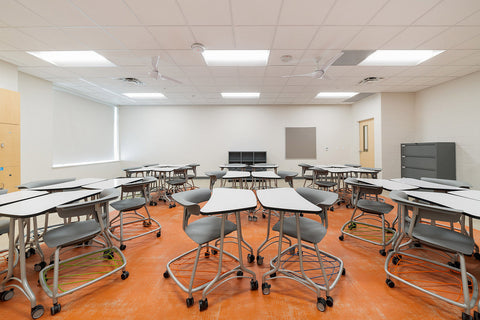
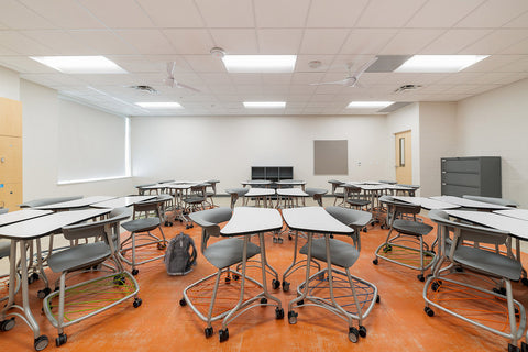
+ backpack [161,231,198,276]
